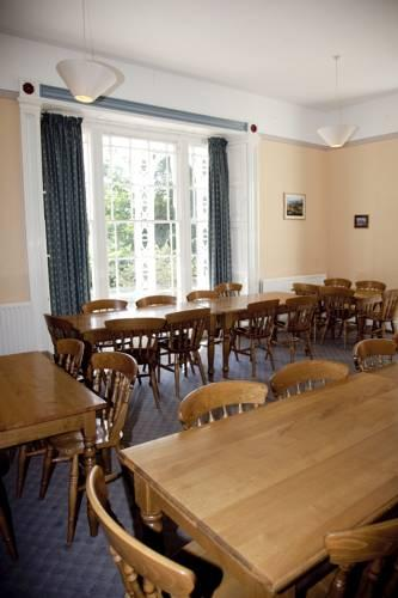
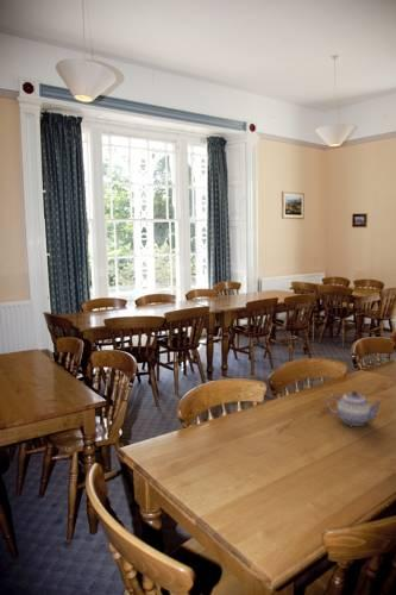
+ teapot [326,389,383,427]
